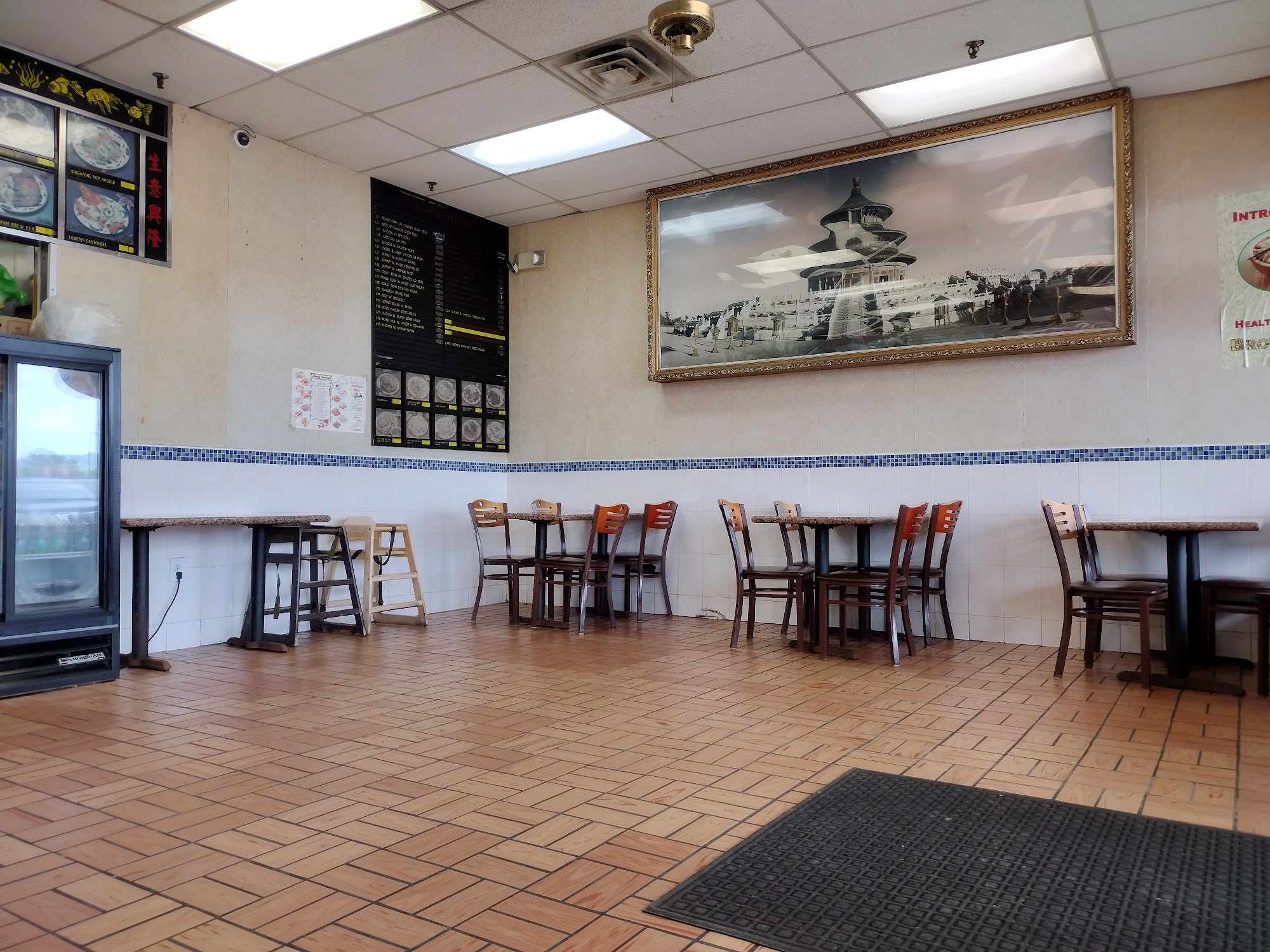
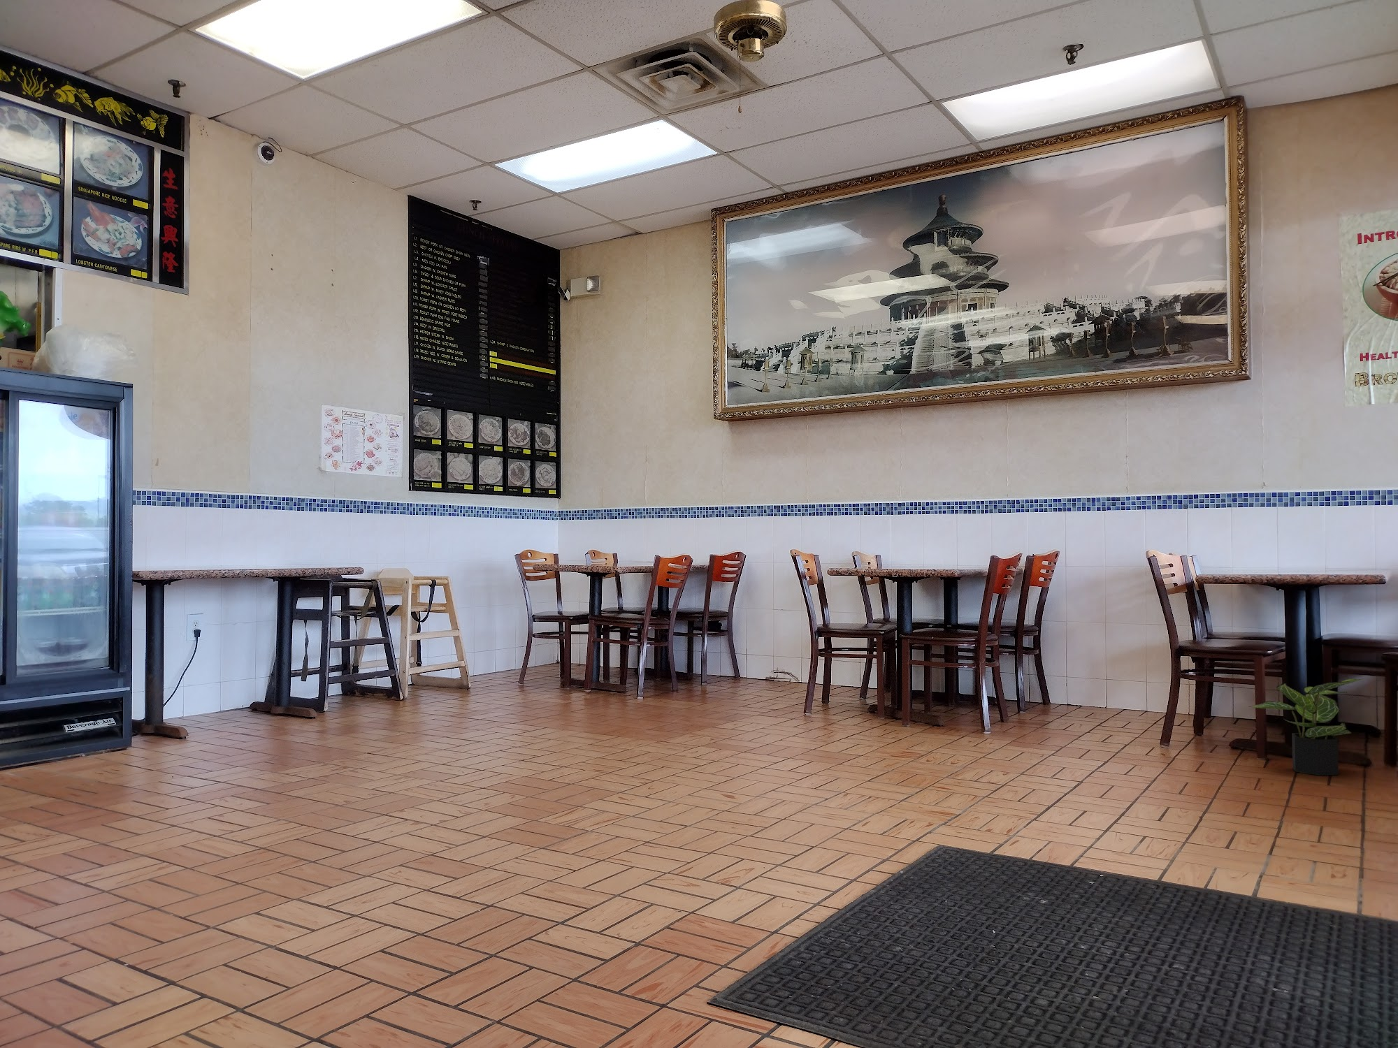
+ potted plant [1248,678,1365,776]
